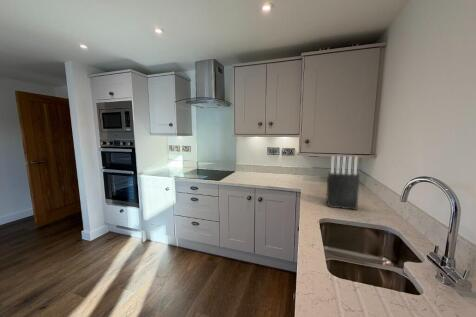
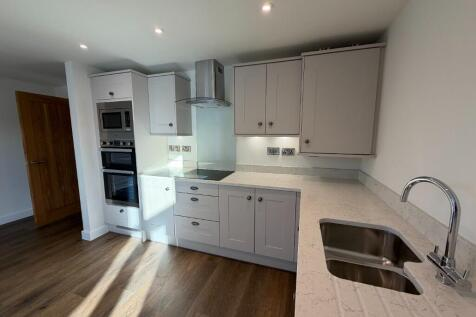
- knife block [325,155,361,211]
